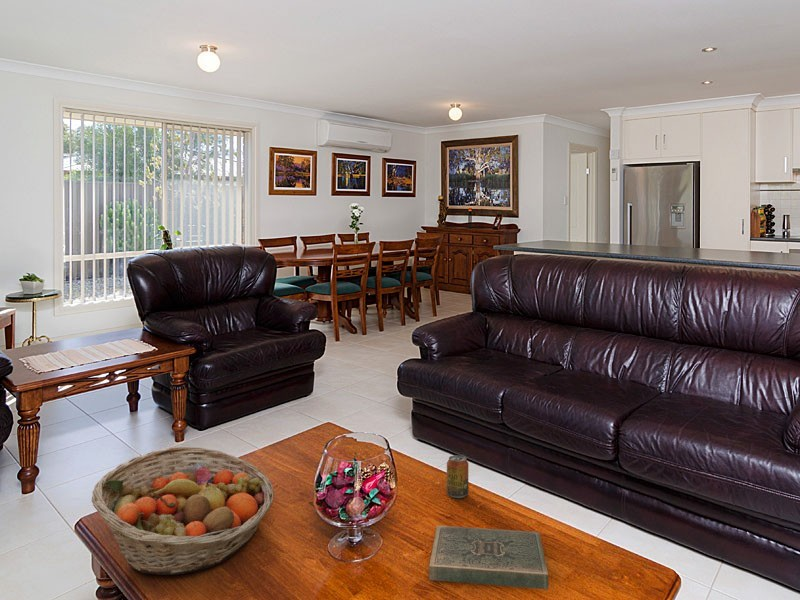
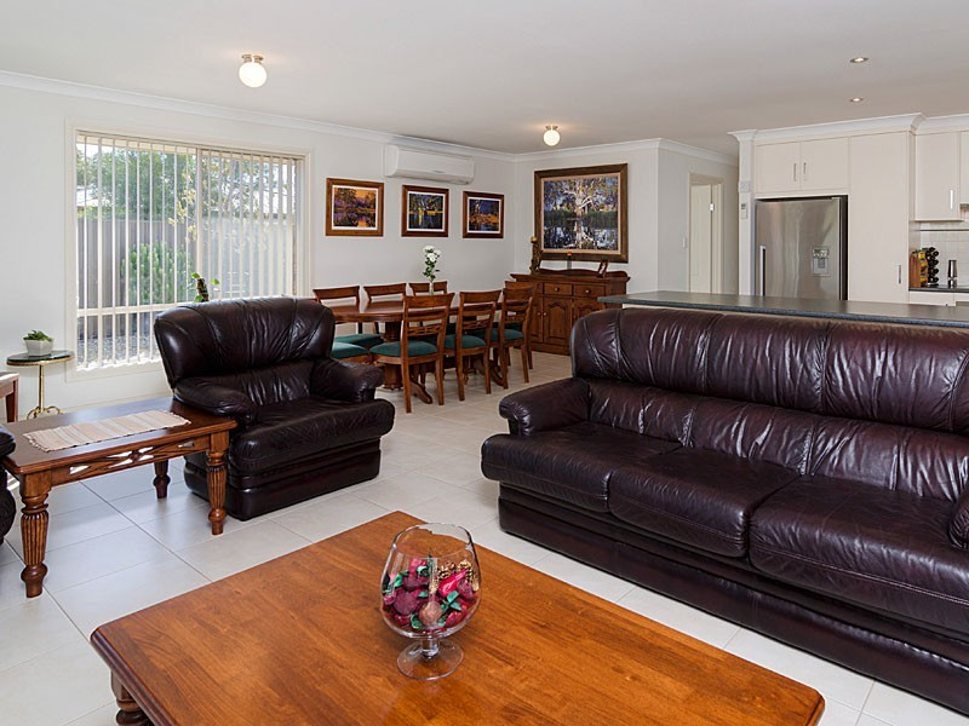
- book [428,525,549,590]
- fruit basket [91,446,275,576]
- beverage can [446,454,469,499]
